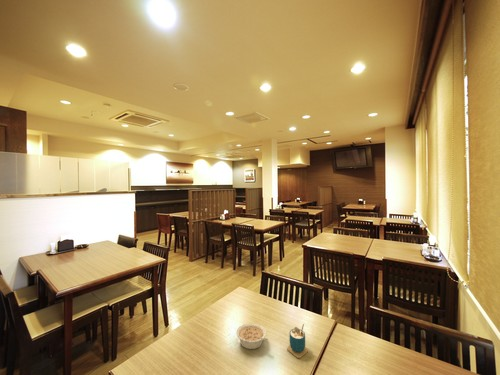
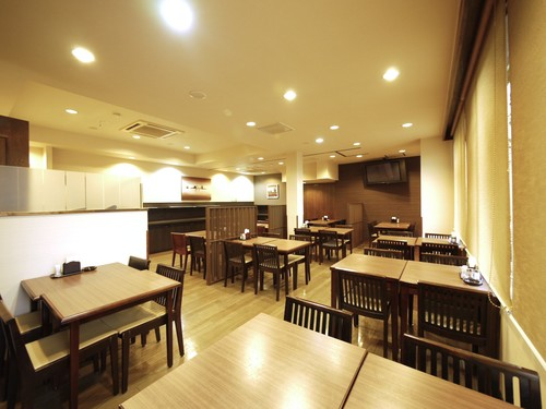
- cup [286,323,309,359]
- legume [235,323,268,350]
